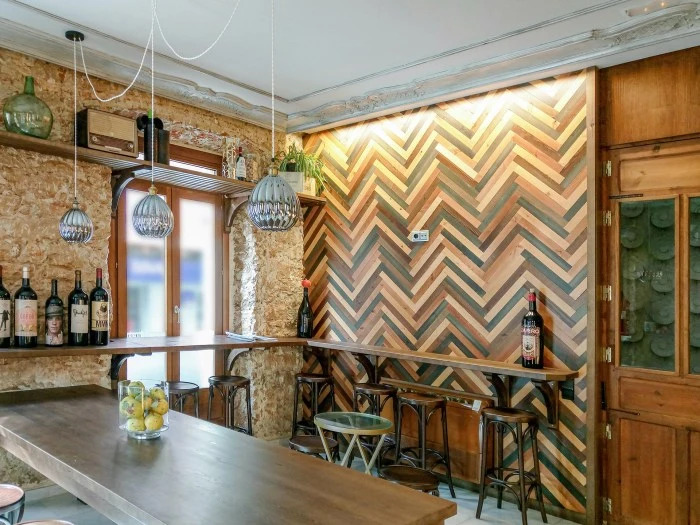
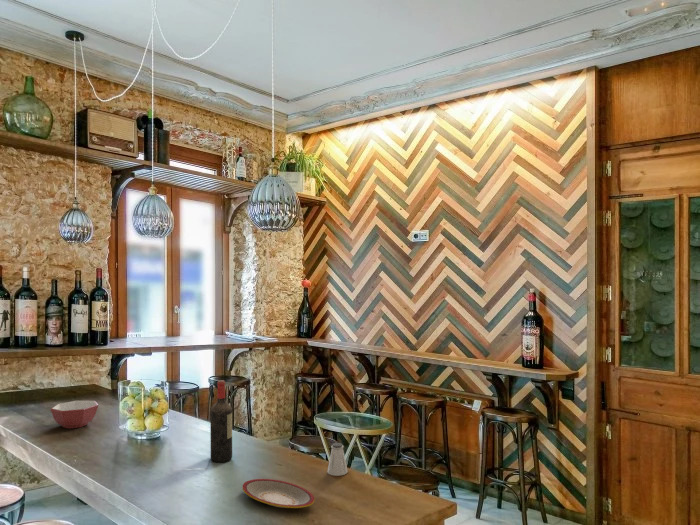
+ plate [242,478,315,509]
+ bowl [49,400,99,429]
+ saltshaker [326,442,348,477]
+ wine bottle [209,379,233,463]
